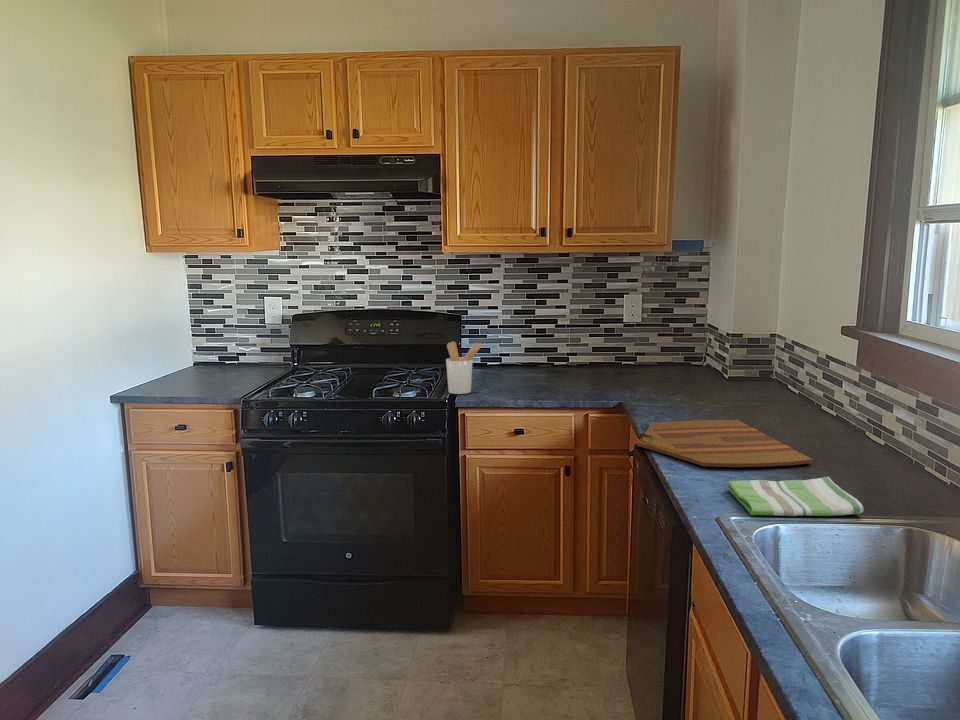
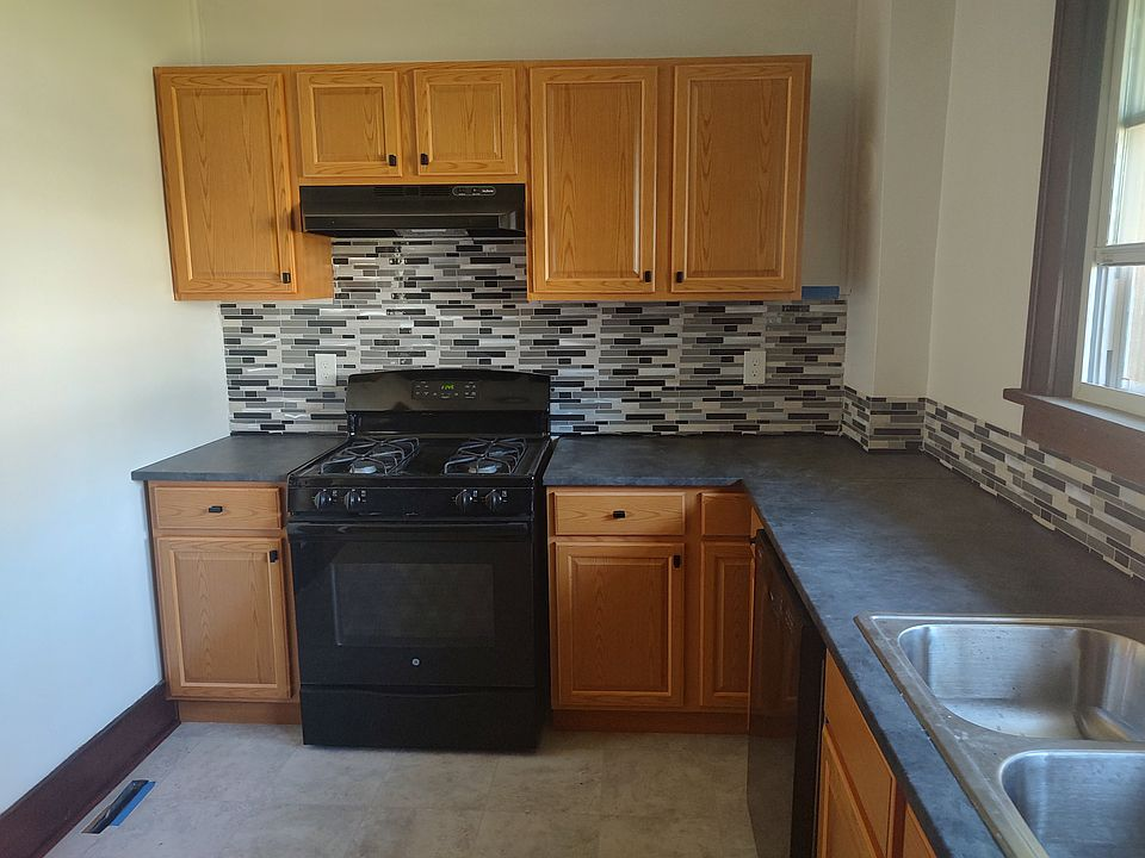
- dish towel [727,476,865,517]
- utensil holder [445,341,483,395]
- cutting board [635,419,814,468]
